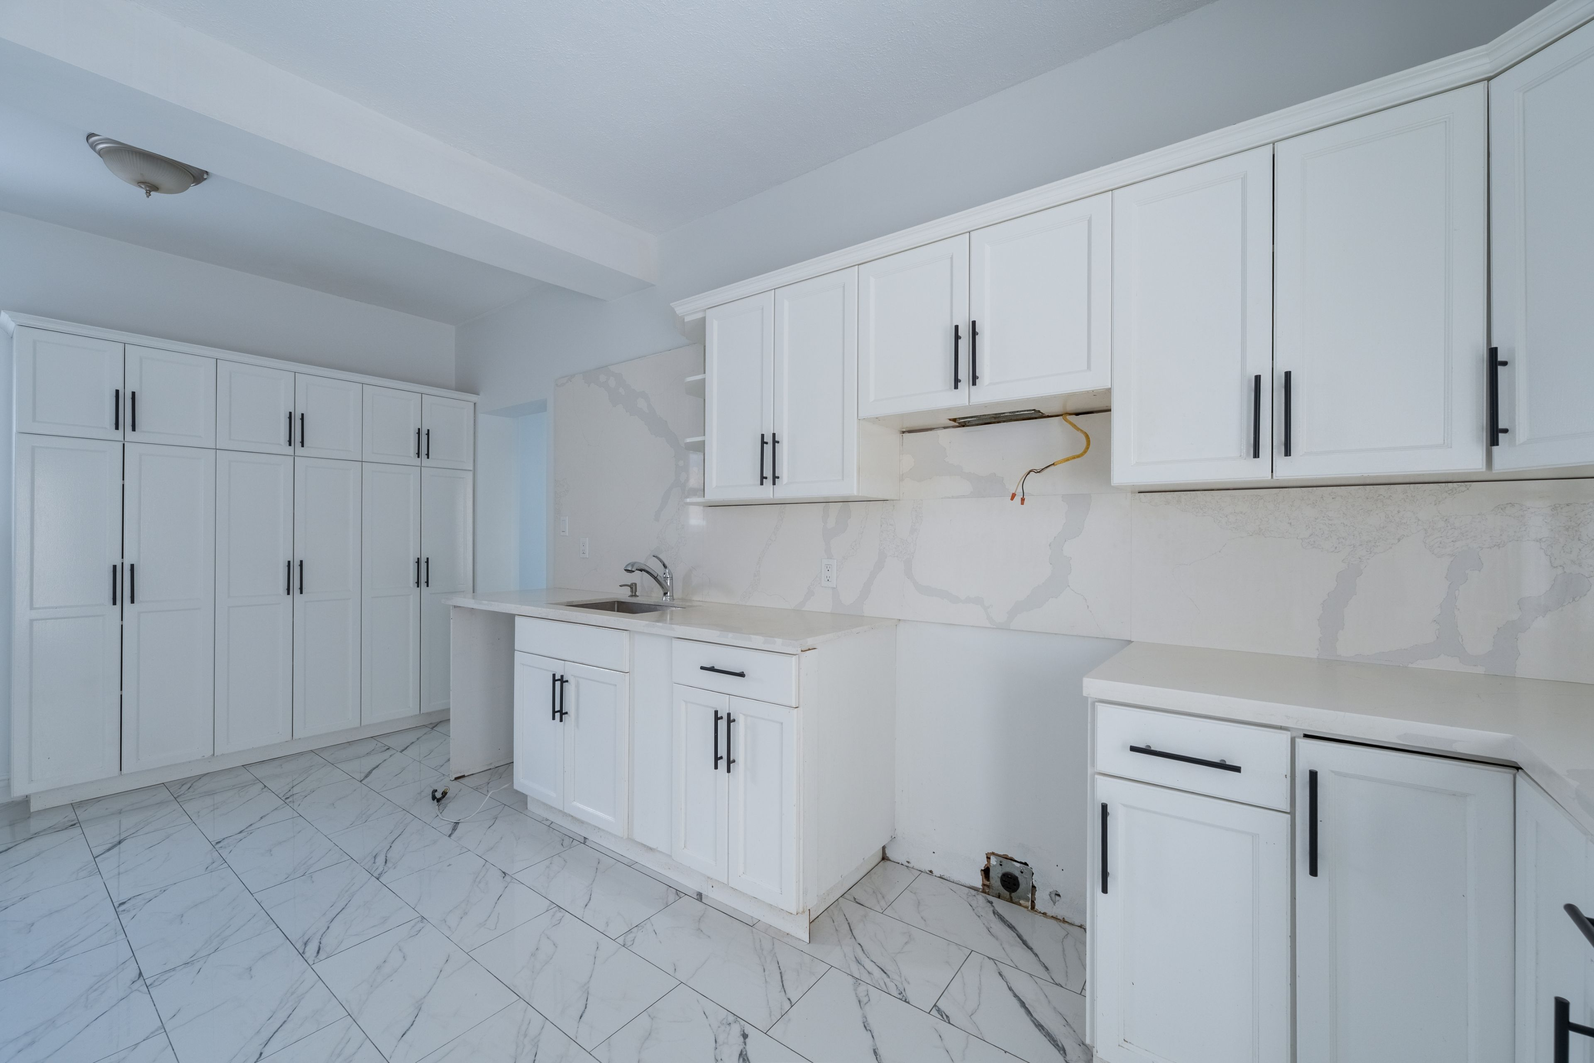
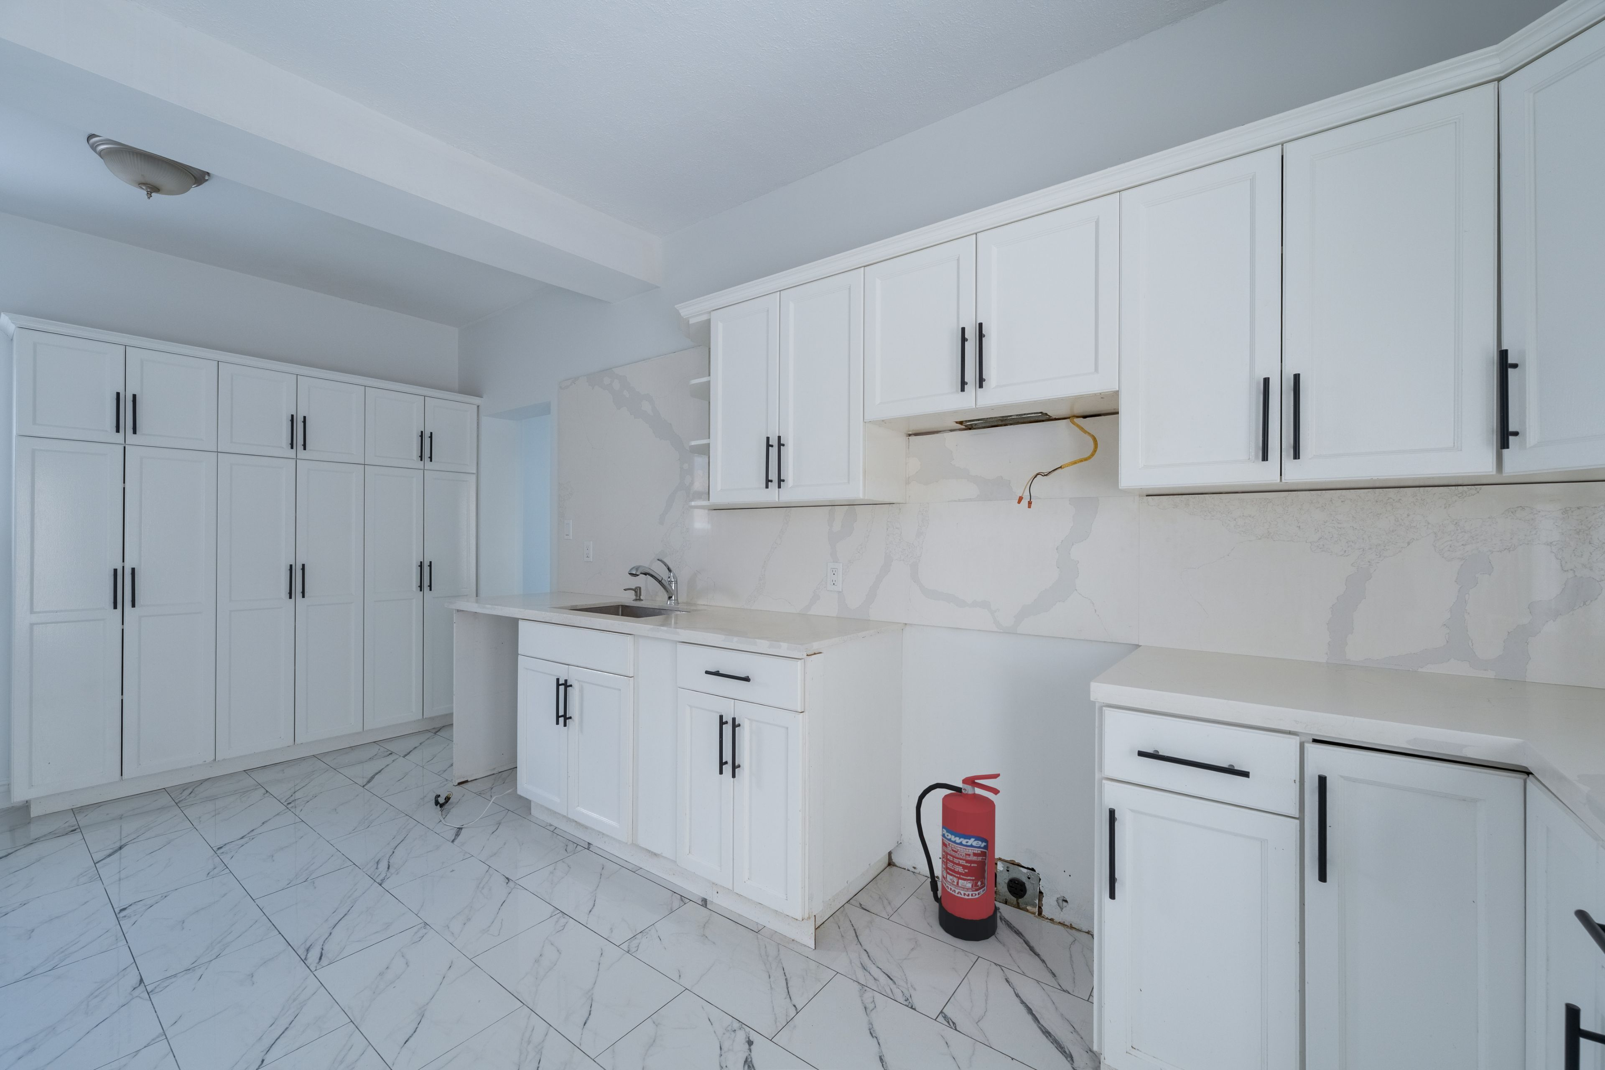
+ fire extinguisher [915,773,1001,942]
